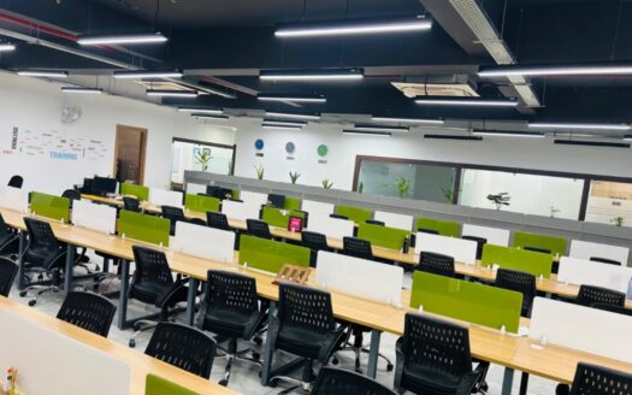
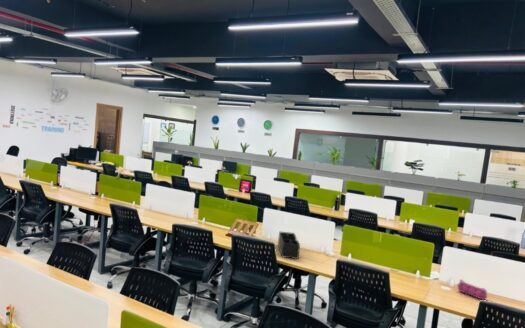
+ pencil case [456,278,488,301]
+ desk organizer [277,231,301,260]
